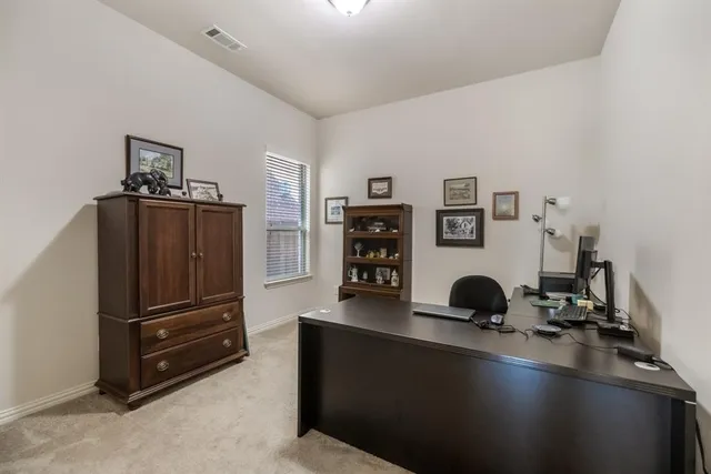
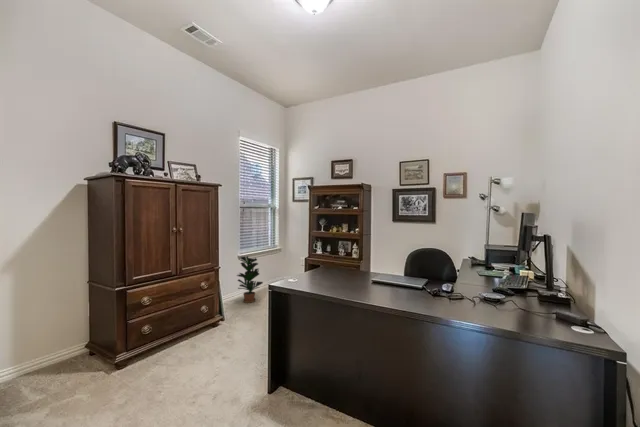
+ potted plant [236,255,264,304]
